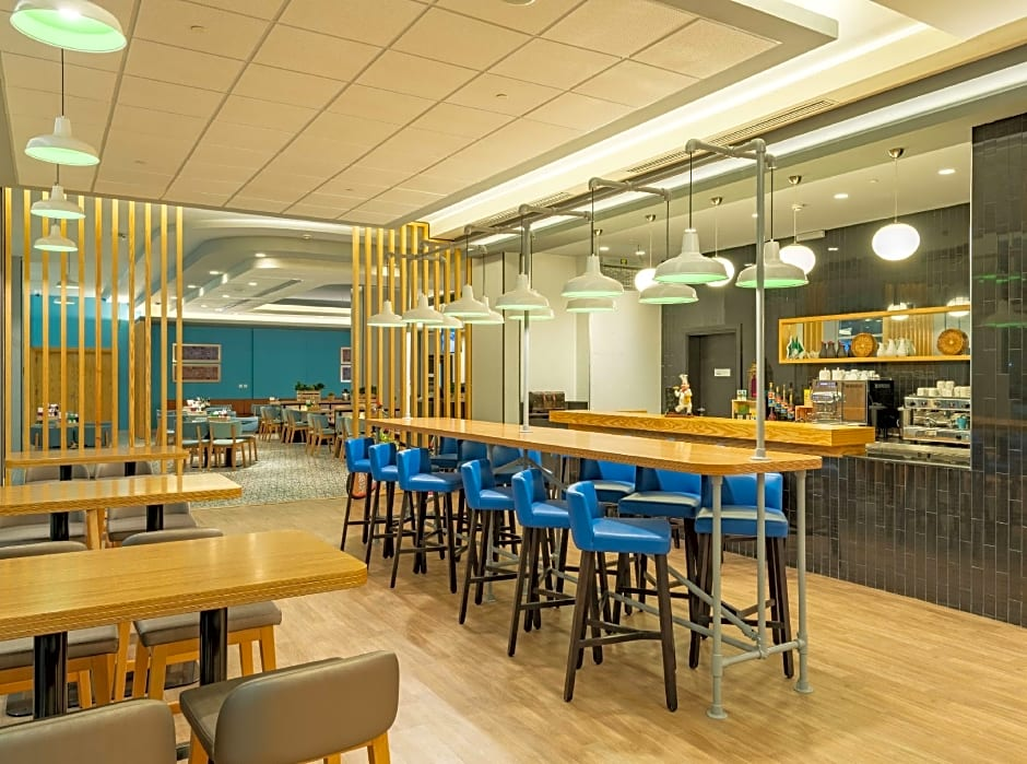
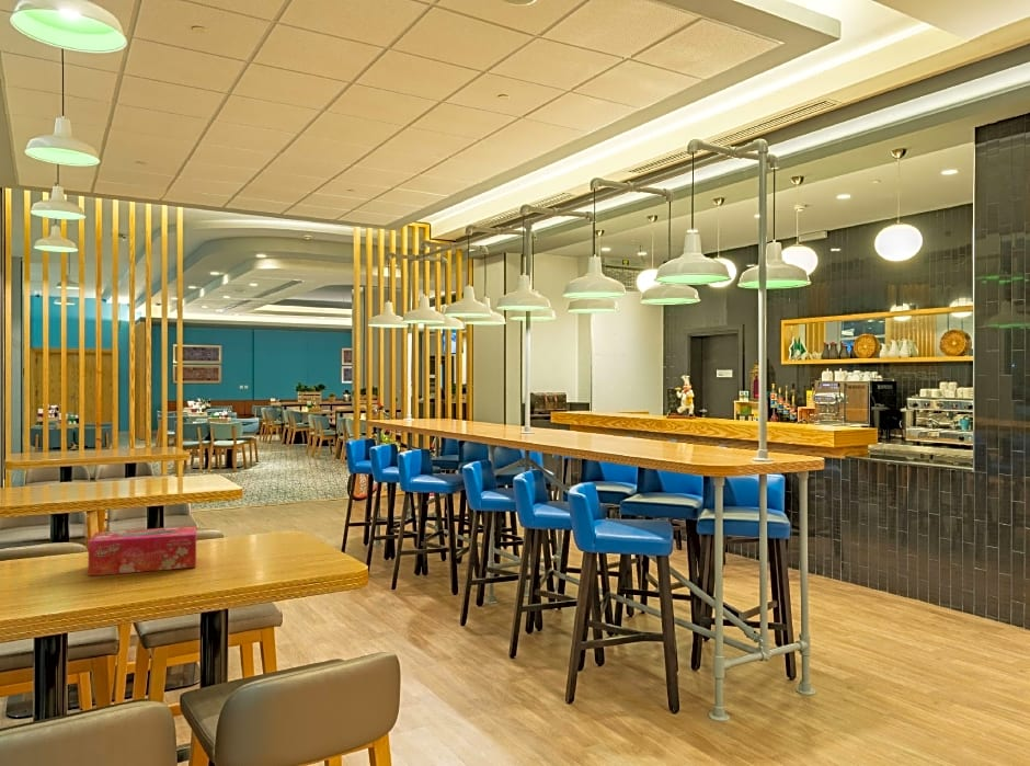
+ tissue box [88,525,197,578]
